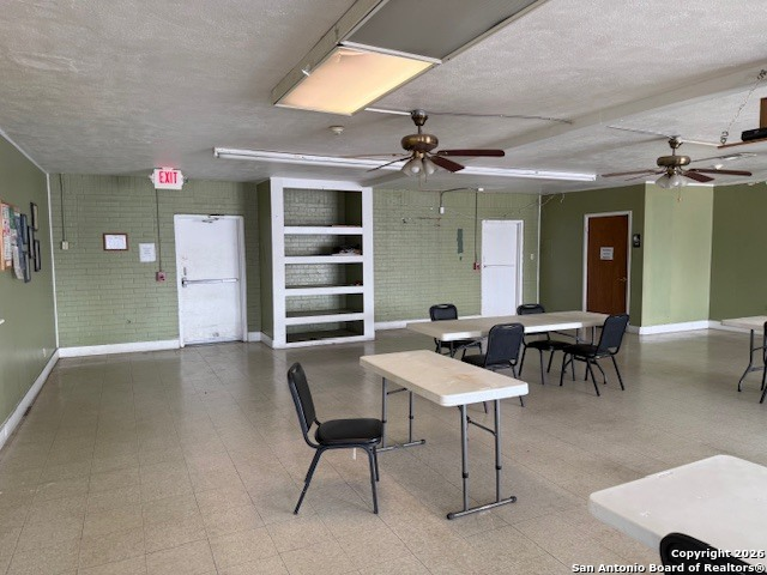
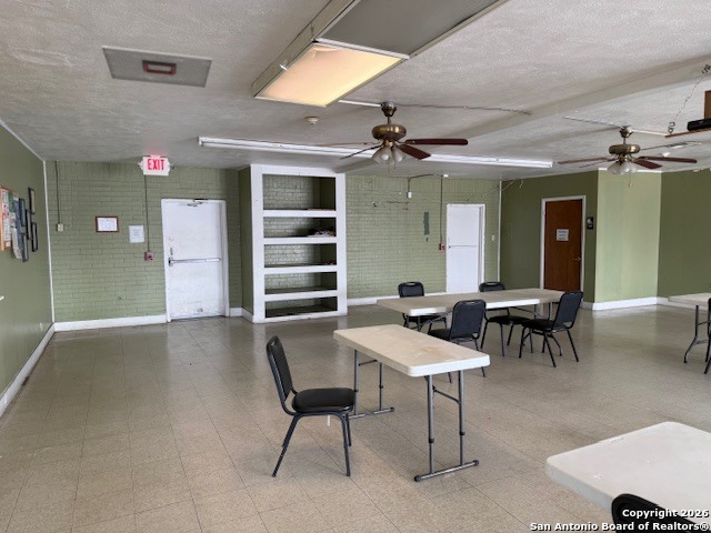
+ ceiling vent [101,44,213,89]
